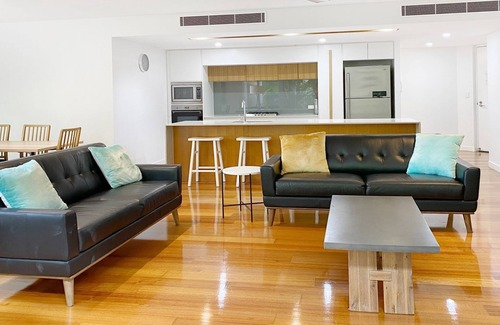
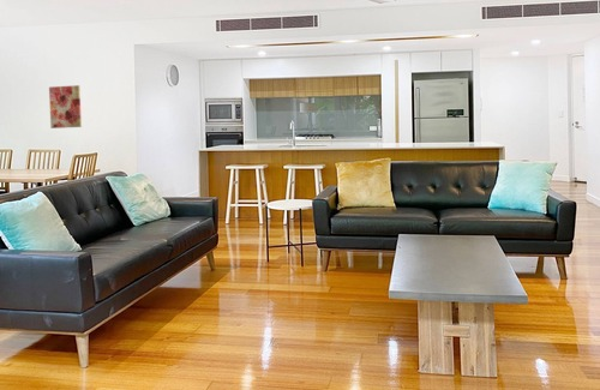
+ wall art [48,84,83,130]
